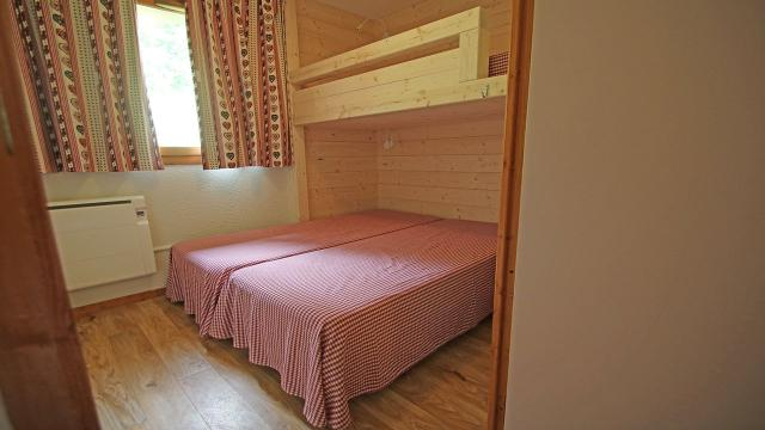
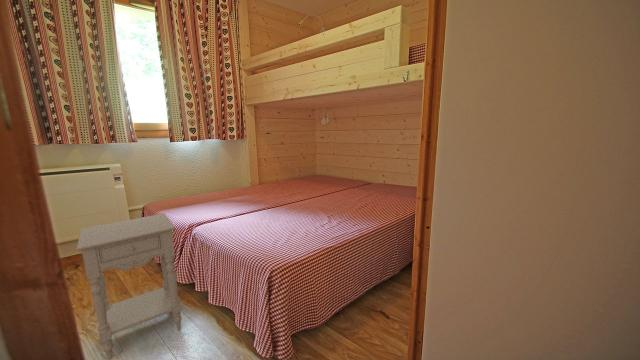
+ nightstand [75,213,183,360]
